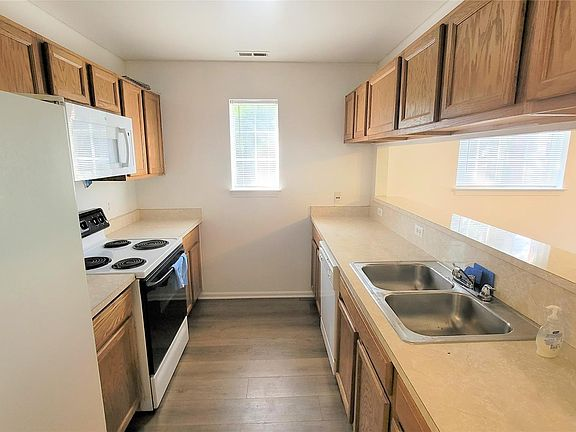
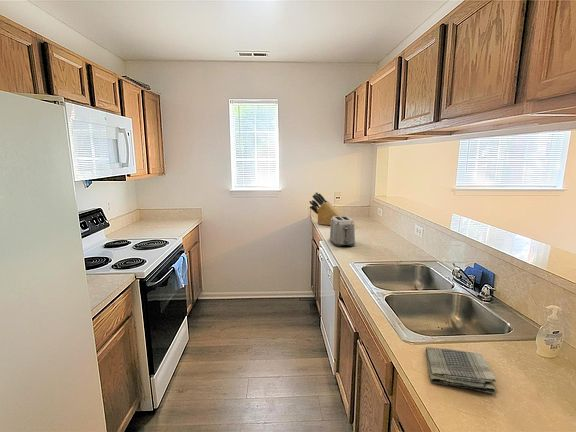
+ knife block [308,192,342,226]
+ toaster [329,215,356,247]
+ dish towel [425,346,497,394]
